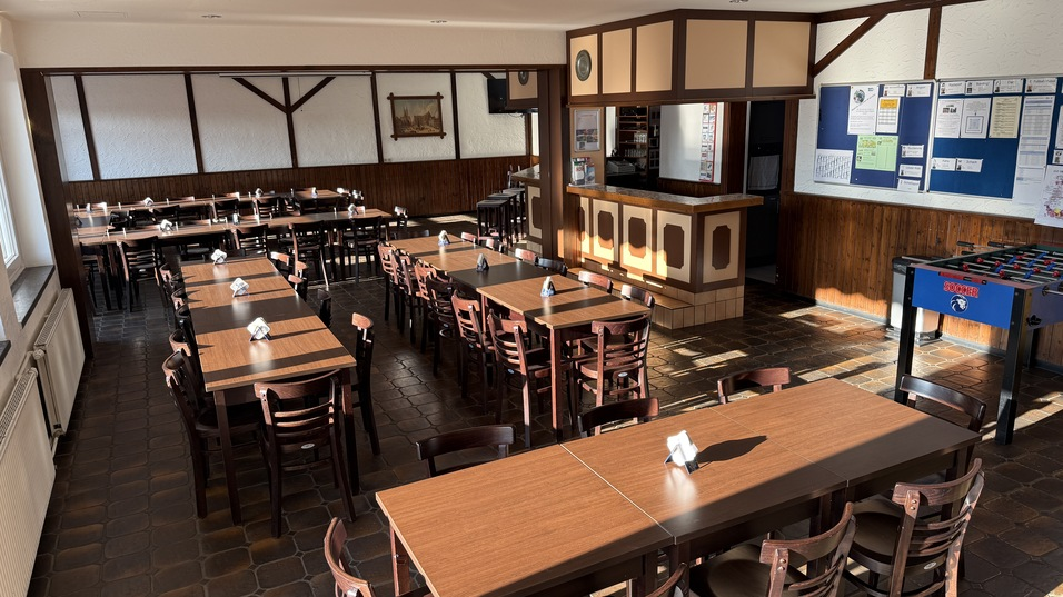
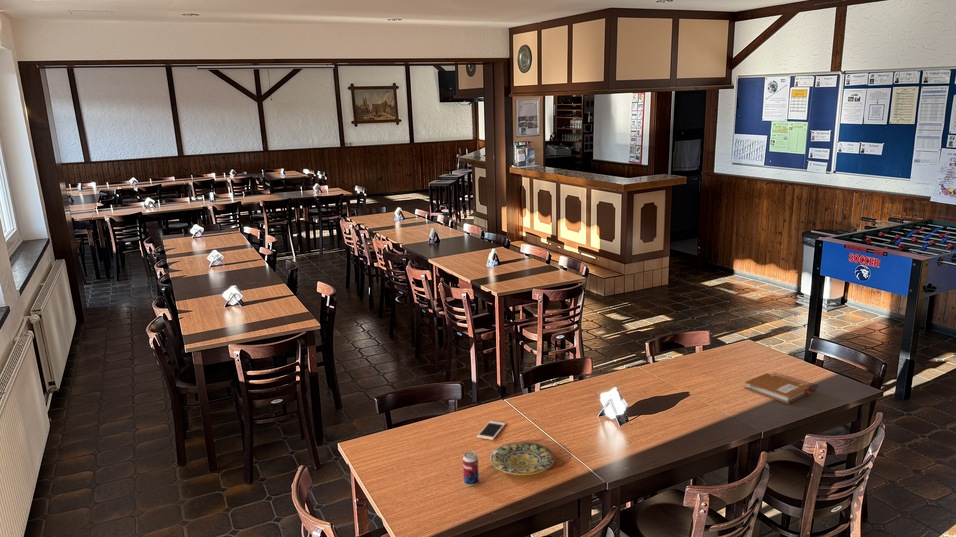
+ notebook [743,372,812,404]
+ plate [489,441,556,476]
+ beverage can [462,451,480,487]
+ cell phone [476,420,506,441]
